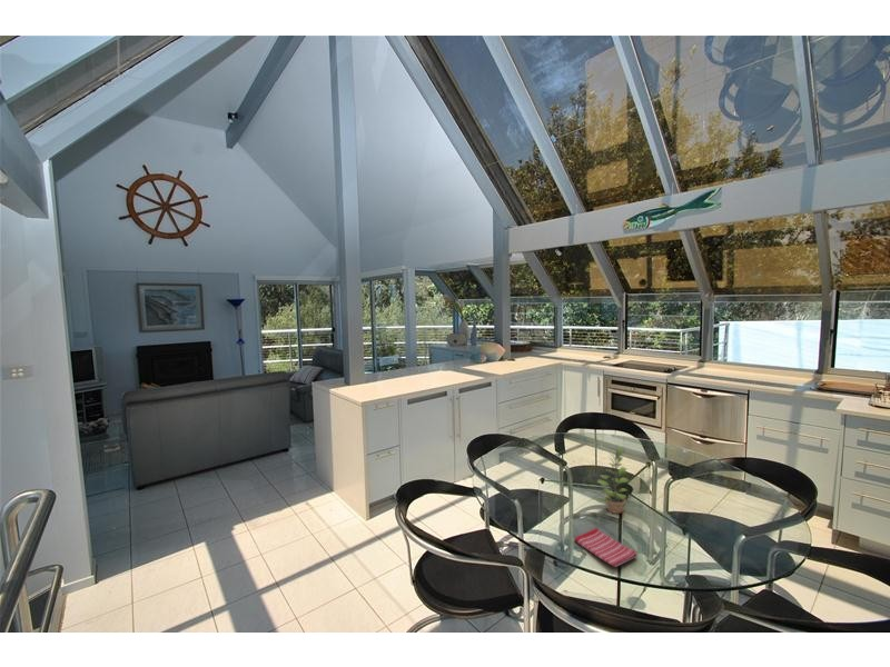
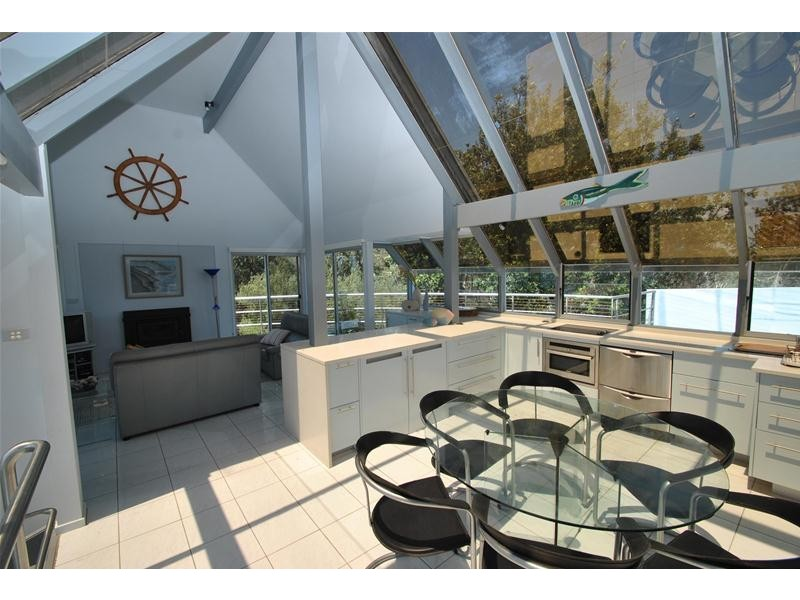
- dish towel [573,527,639,568]
- plant [595,446,630,515]
